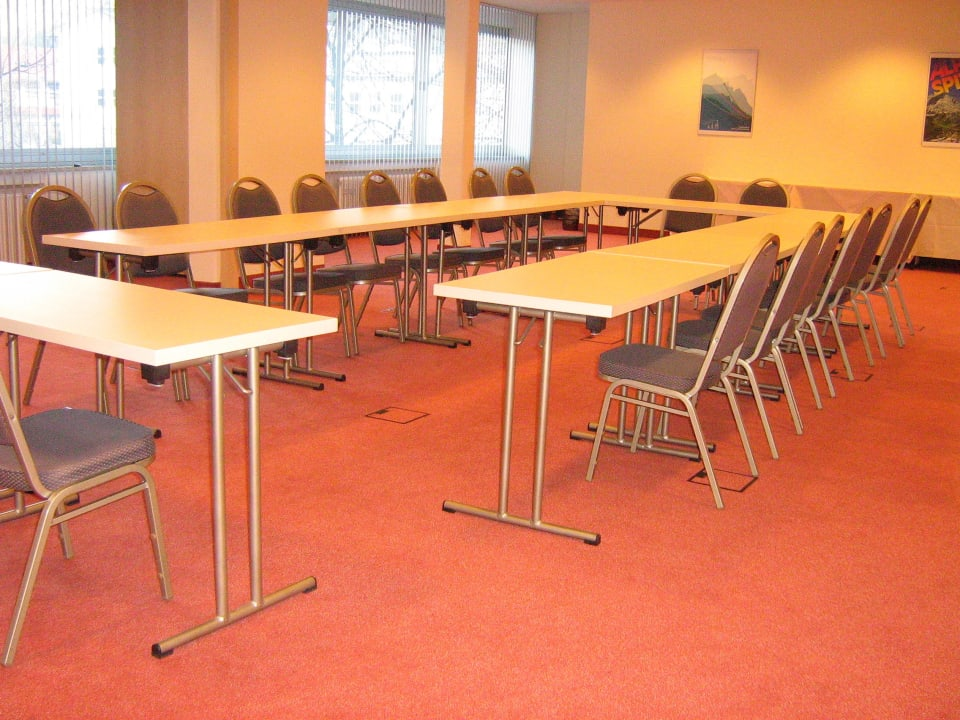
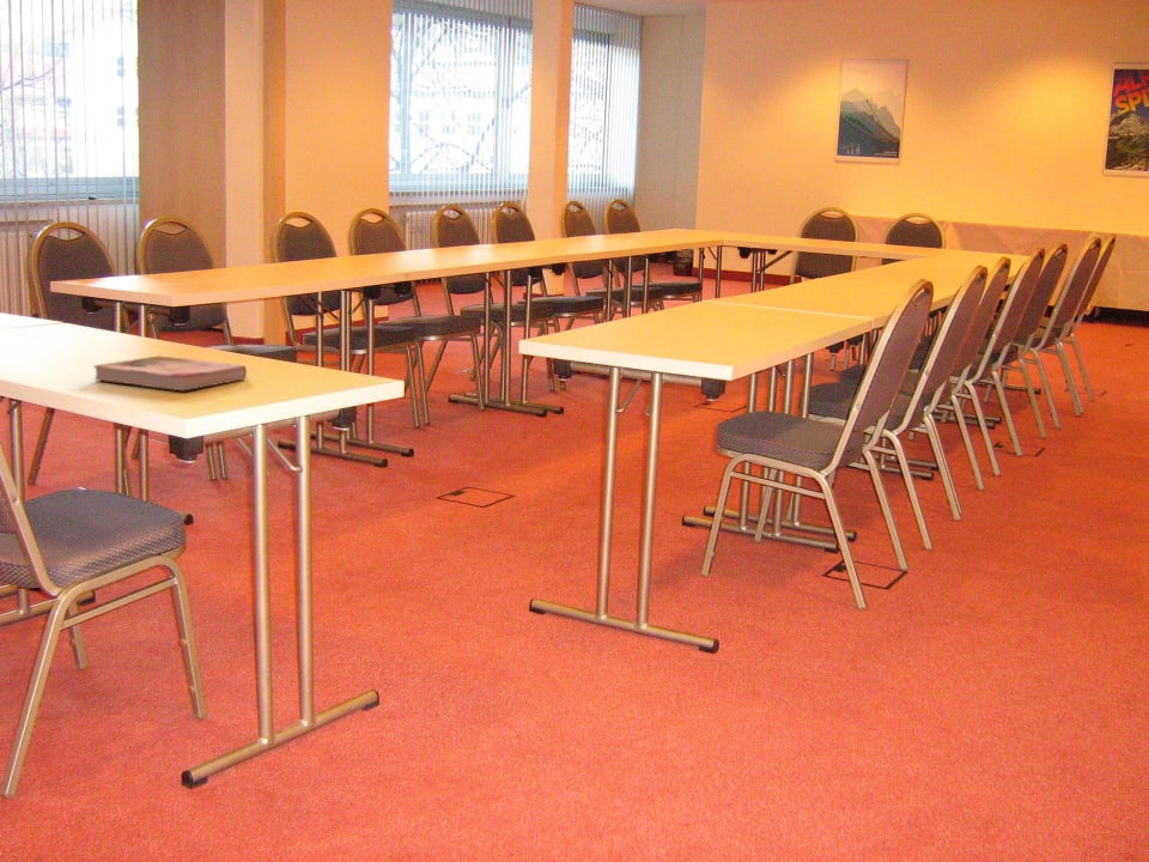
+ book [92,354,248,391]
